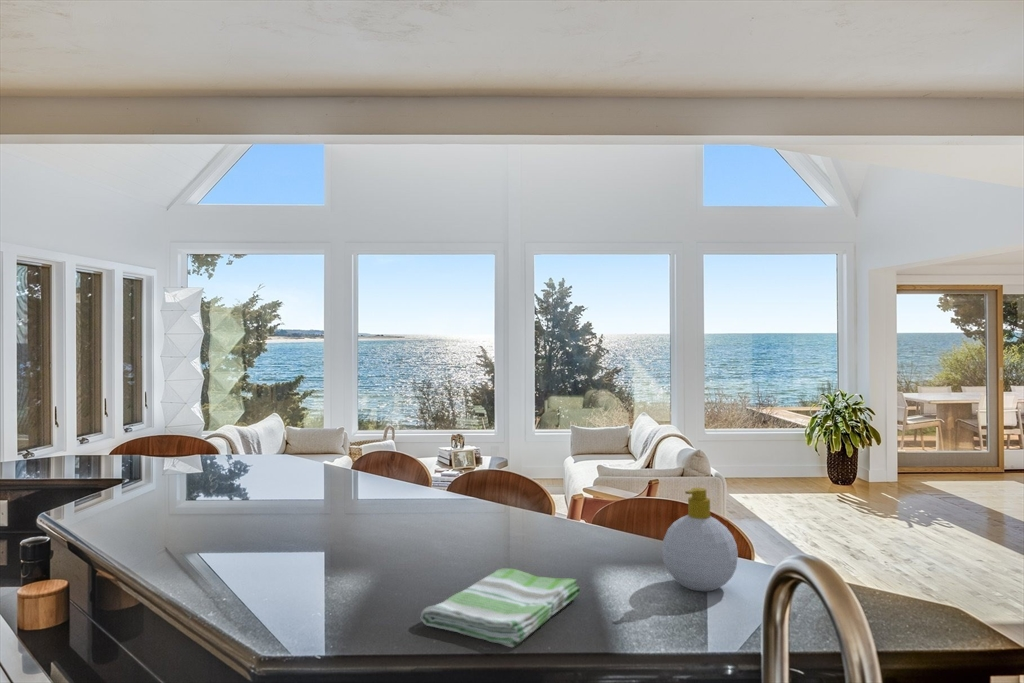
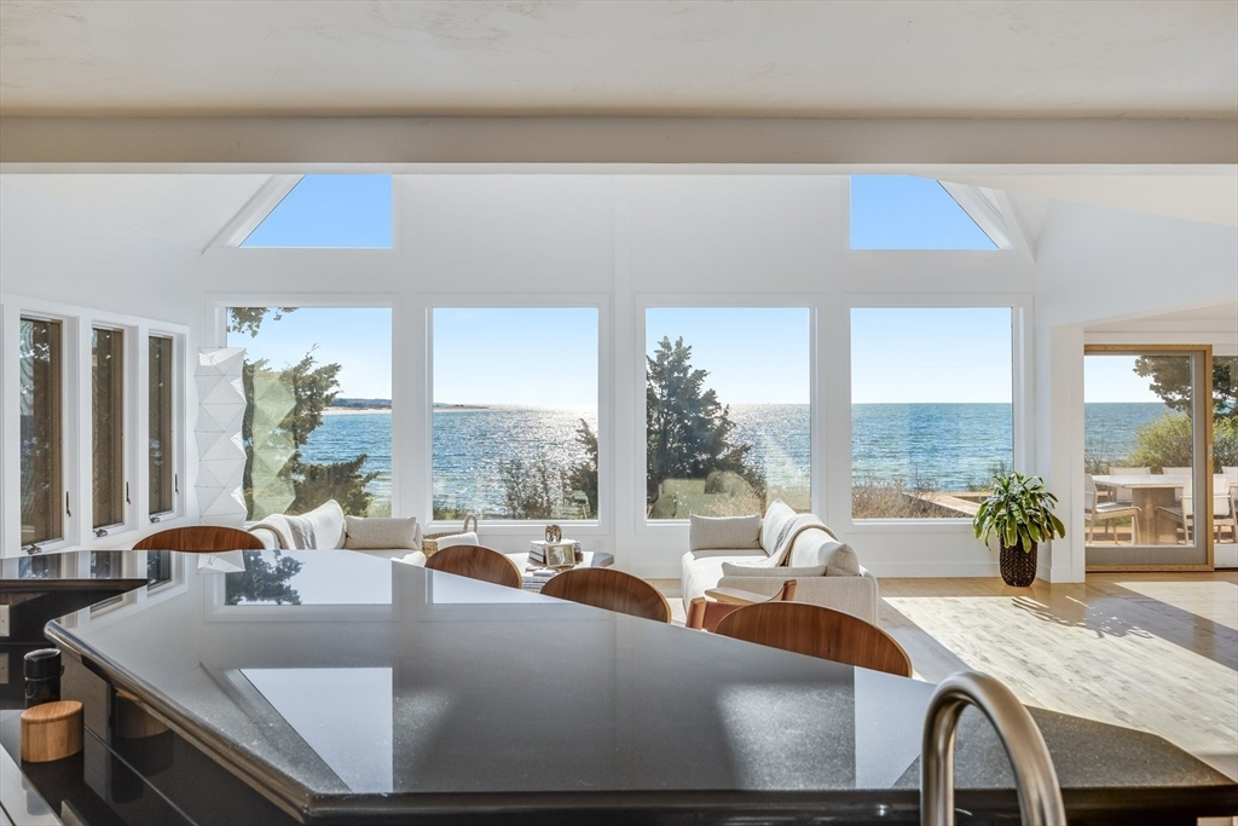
- dish towel [420,568,581,648]
- soap bottle [661,487,739,592]
